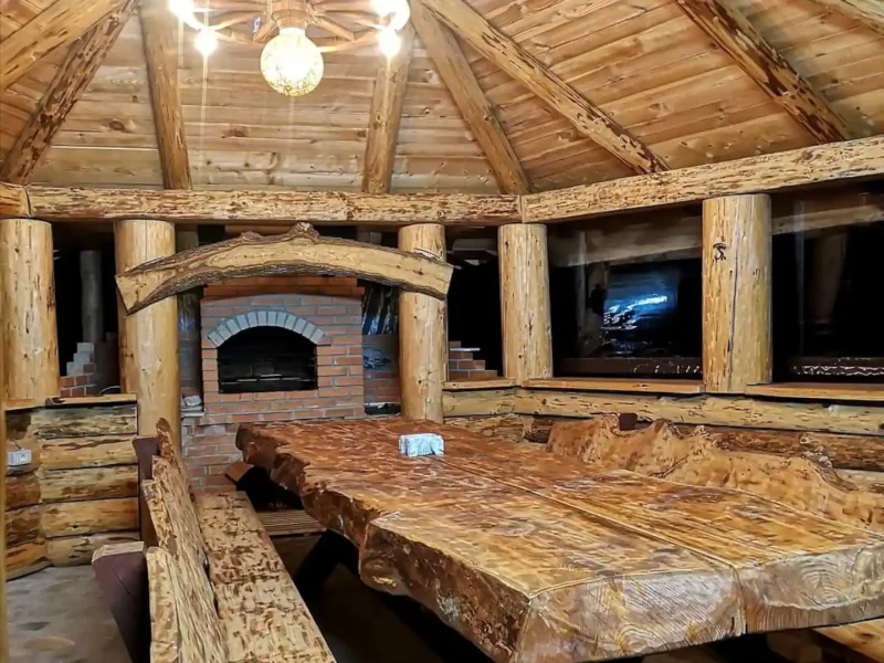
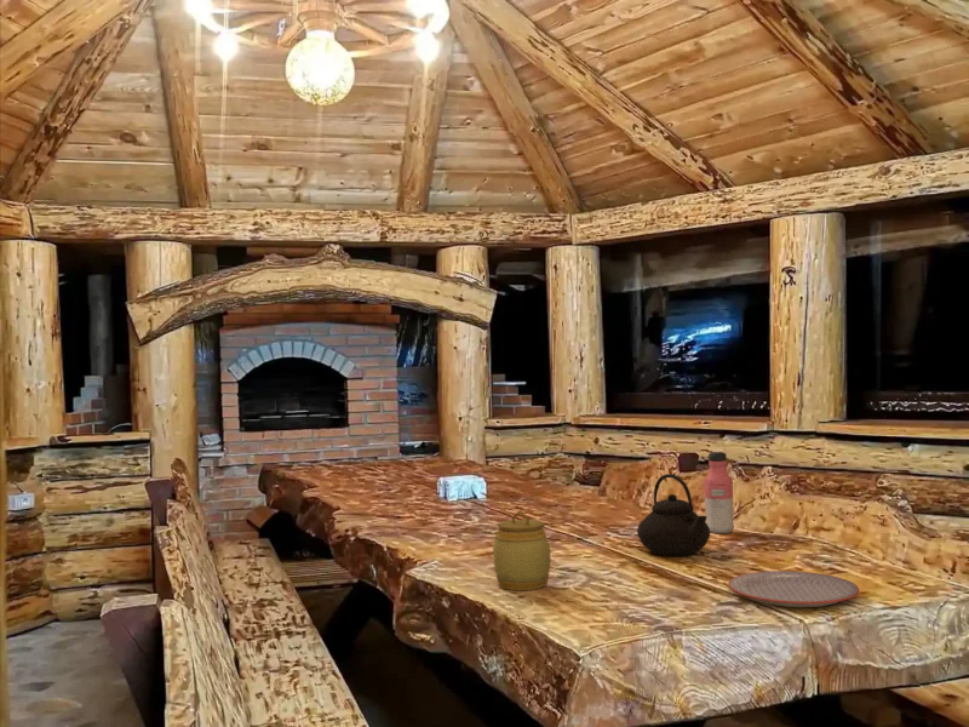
+ plate [727,569,860,608]
+ jar [492,509,551,591]
+ water bottle [703,451,735,534]
+ teapot [636,473,711,557]
